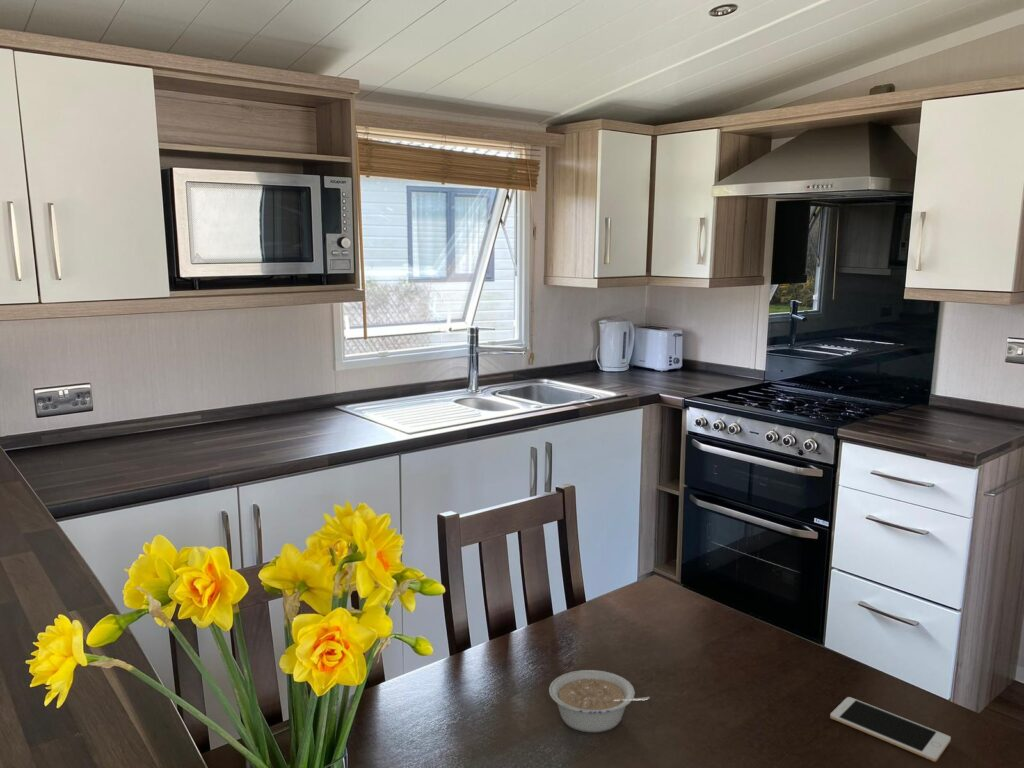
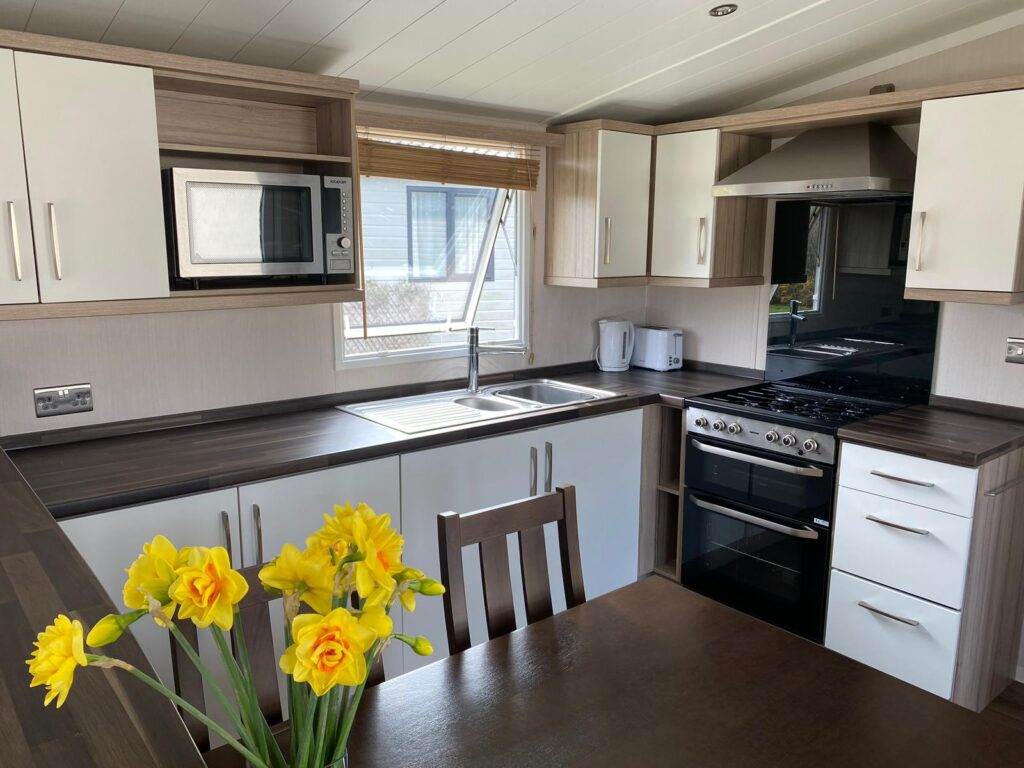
- legume [548,669,651,733]
- cell phone [829,696,952,763]
